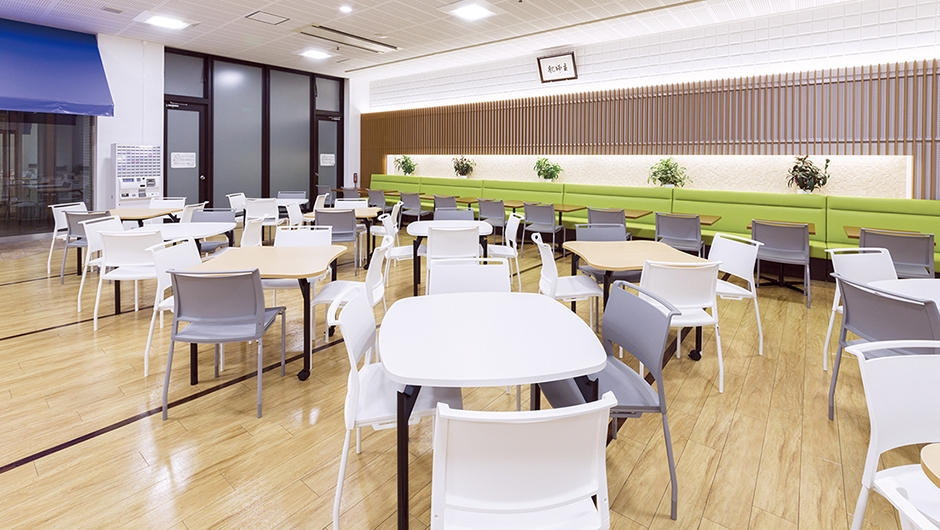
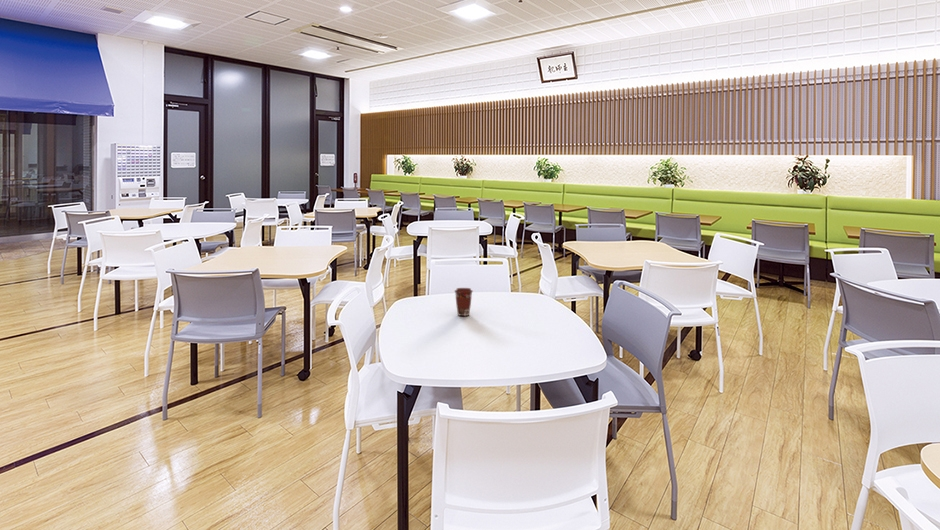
+ coffee cup [453,287,474,317]
